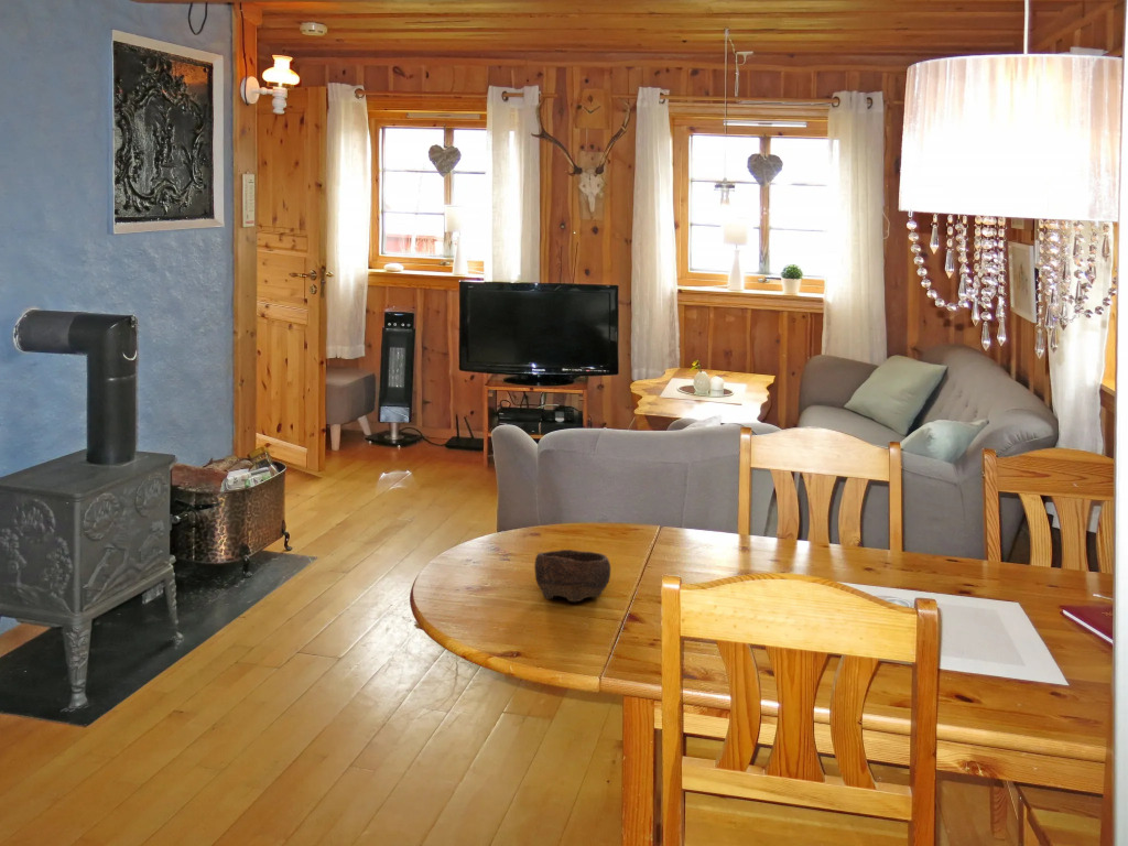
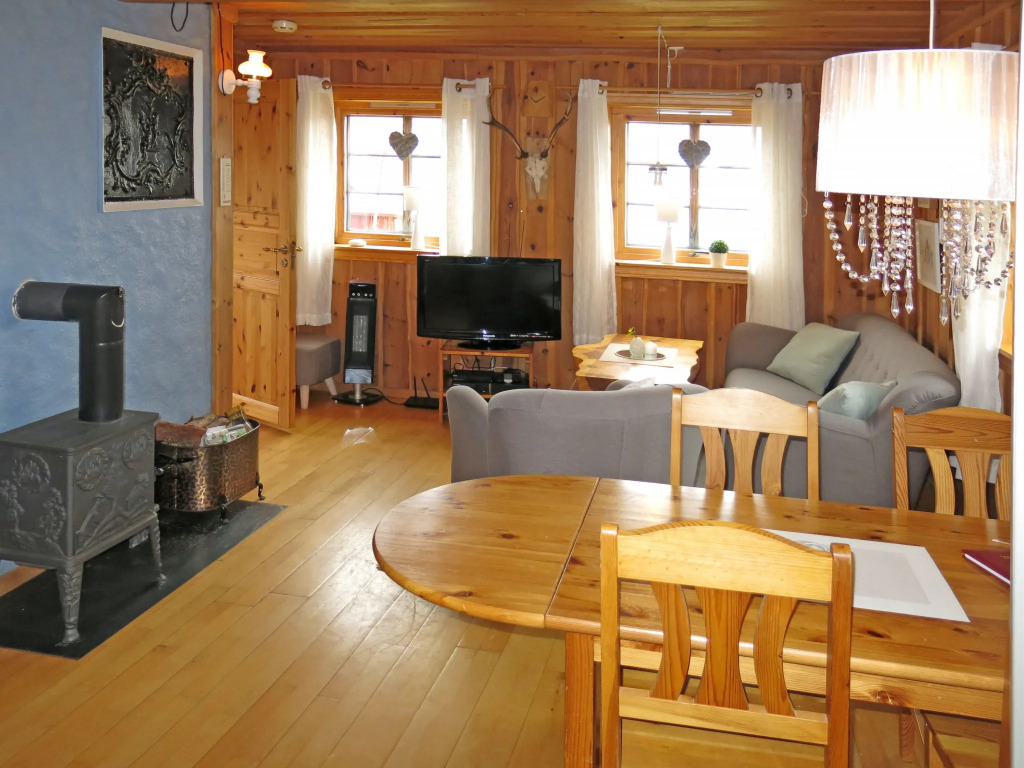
- bowl [533,549,611,603]
